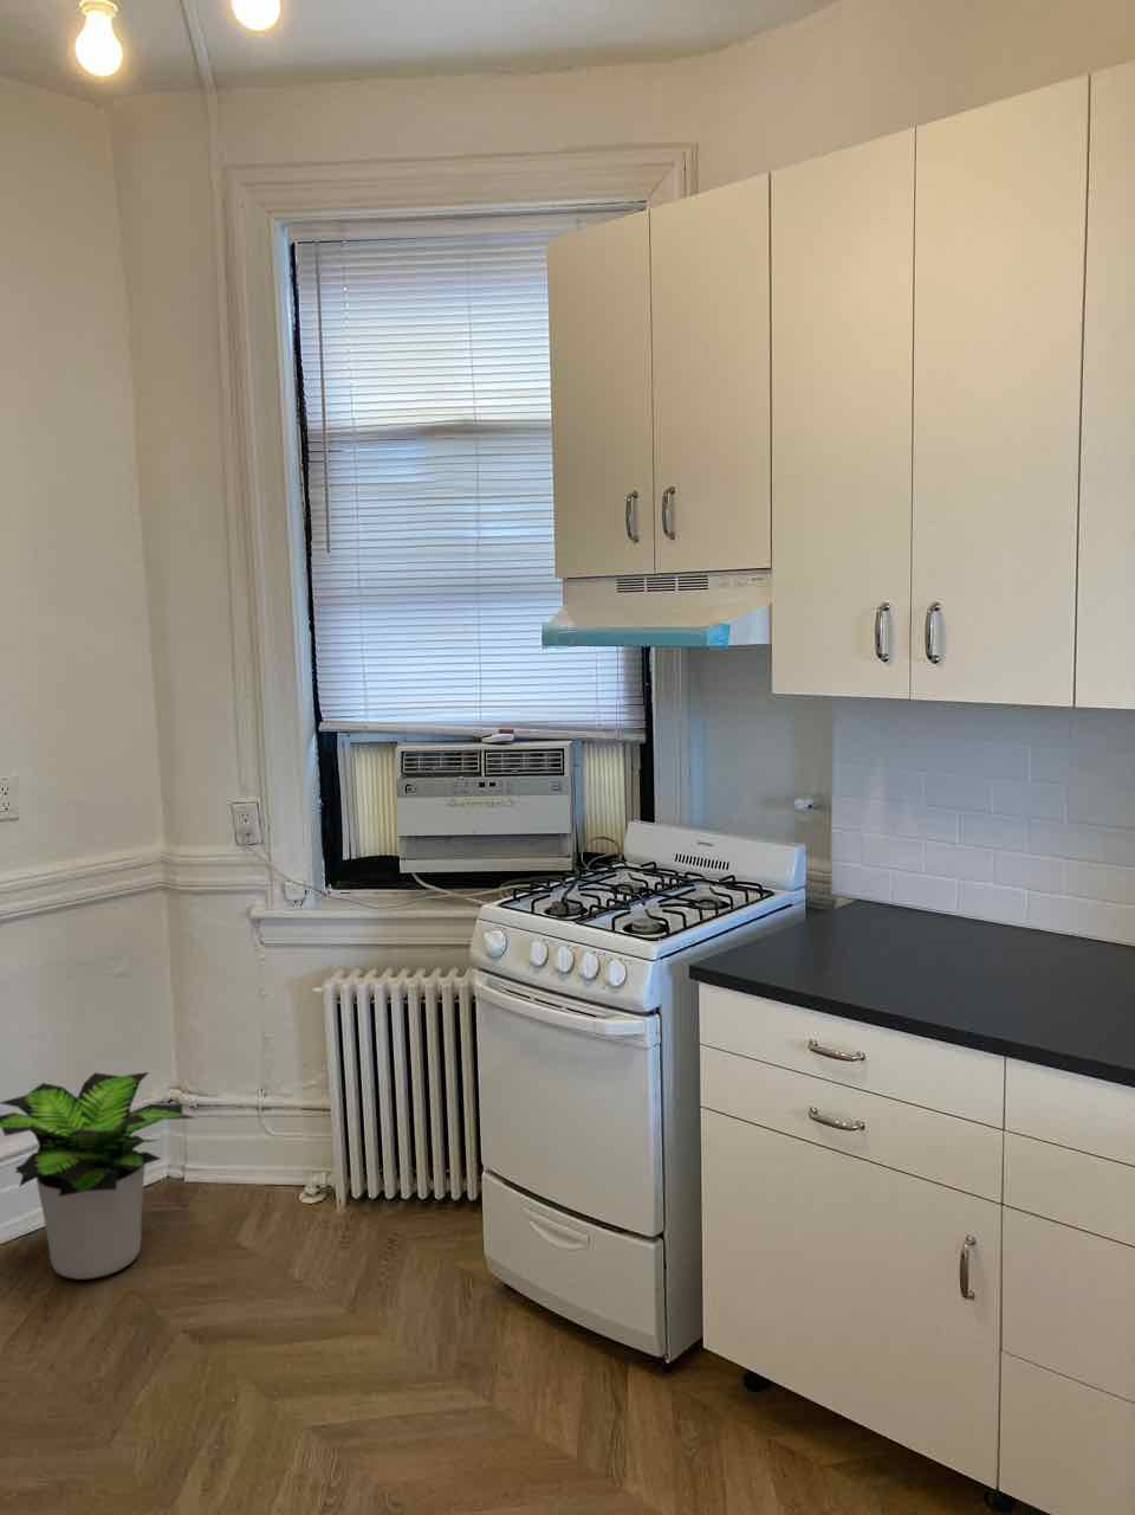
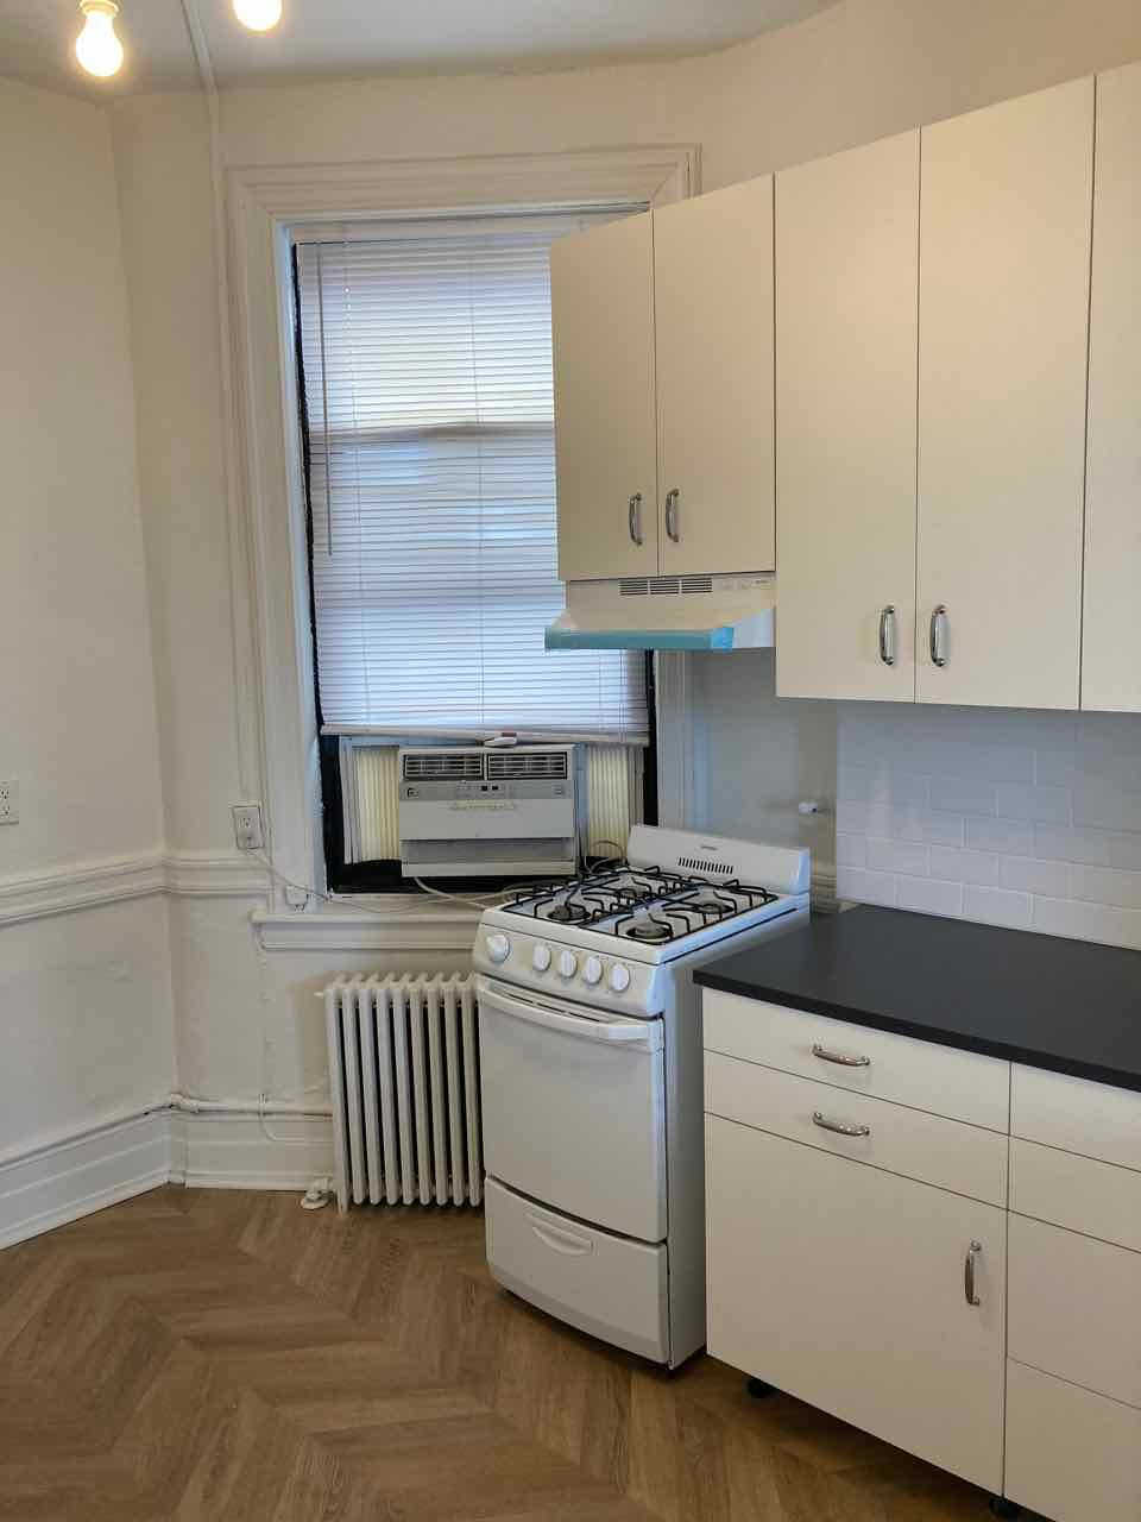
- potted plant [0,1071,197,1281]
